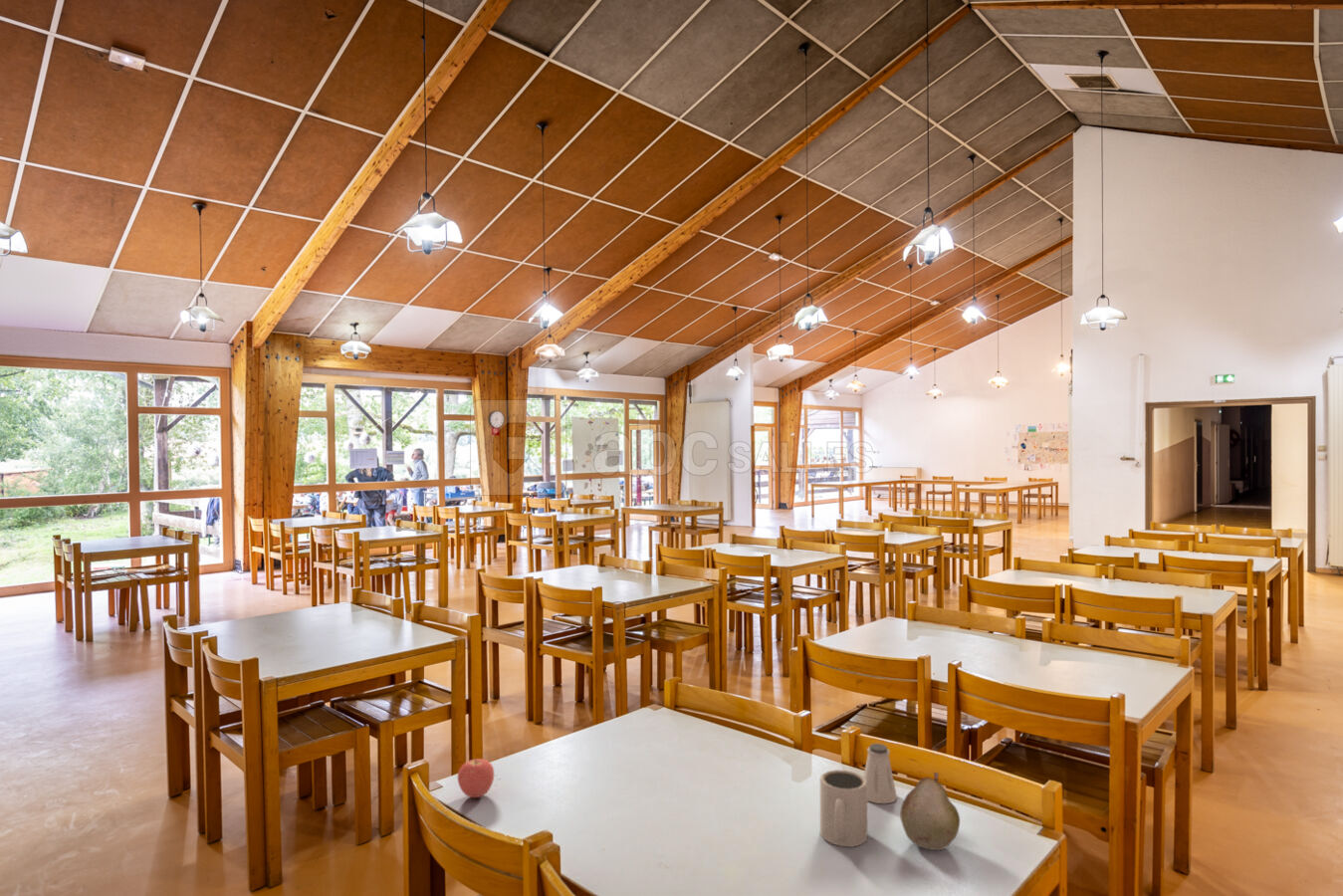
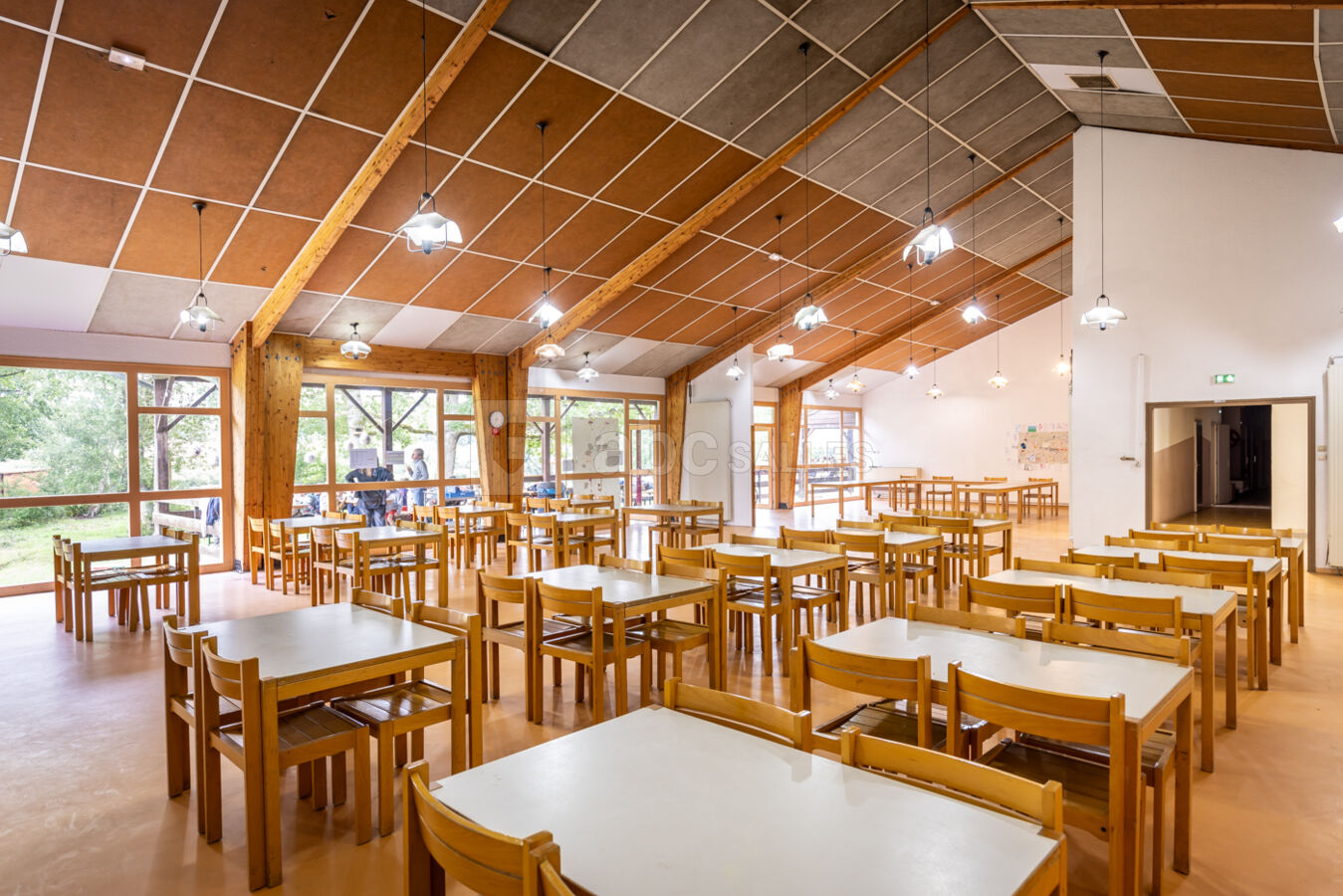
- mug [819,769,868,848]
- fruit [899,772,961,851]
- apple [457,758,495,798]
- saltshaker [862,743,898,804]
